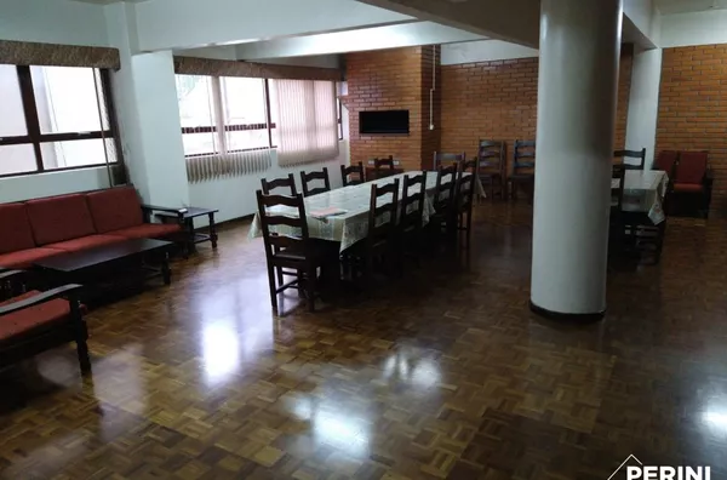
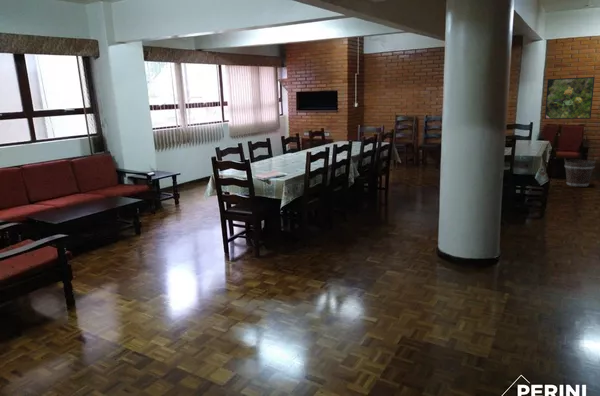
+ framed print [544,76,596,120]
+ bucket [563,157,597,188]
